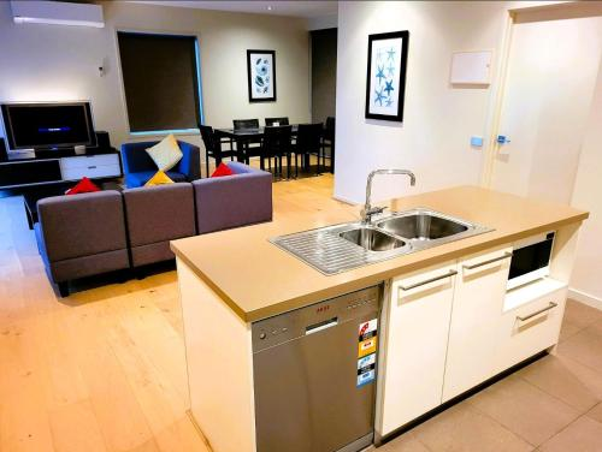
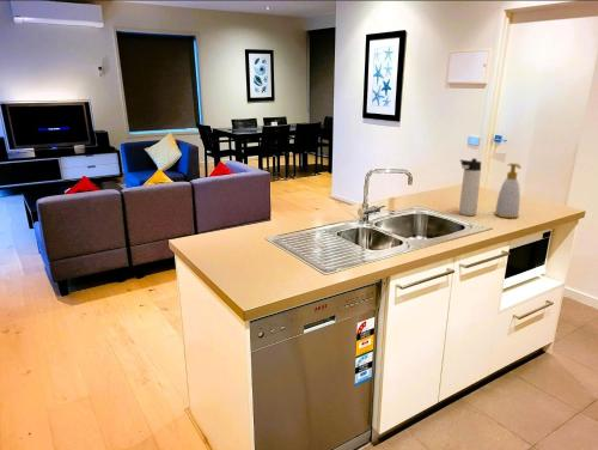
+ thermos bottle [458,157,482,217]
+ soap bottle [494,163,521,219]
